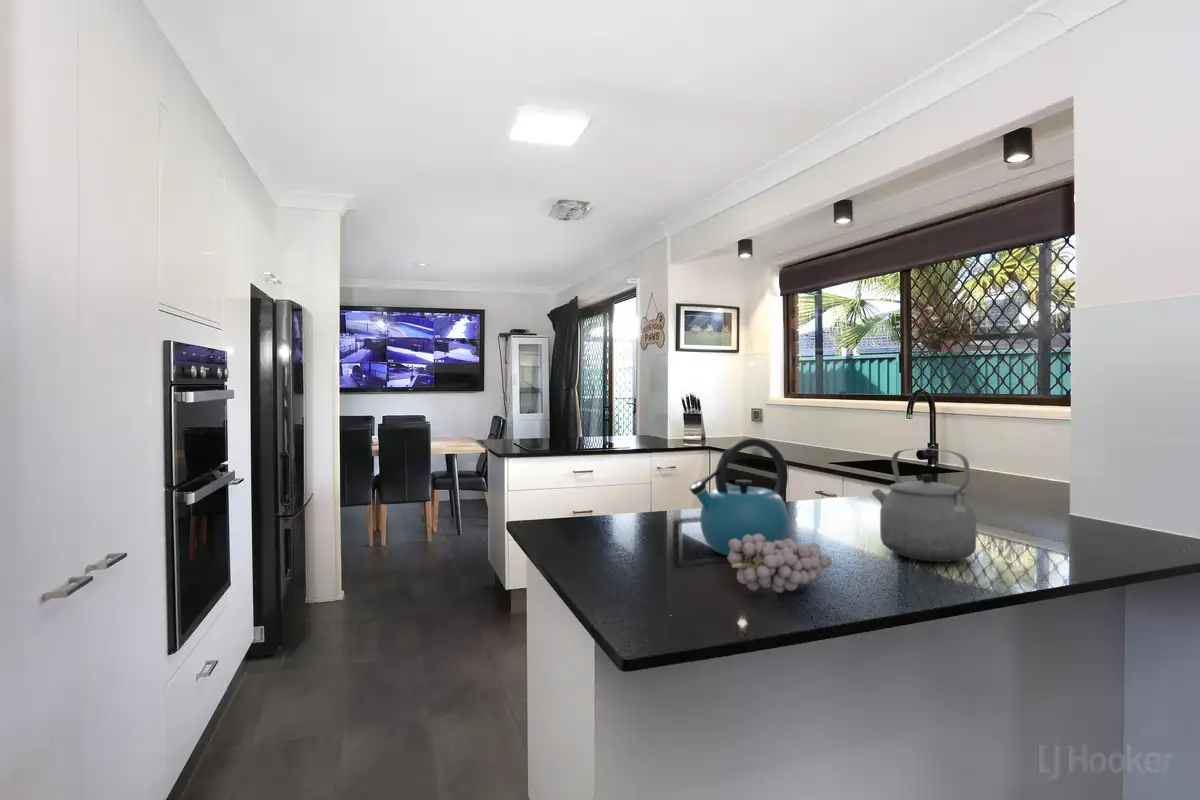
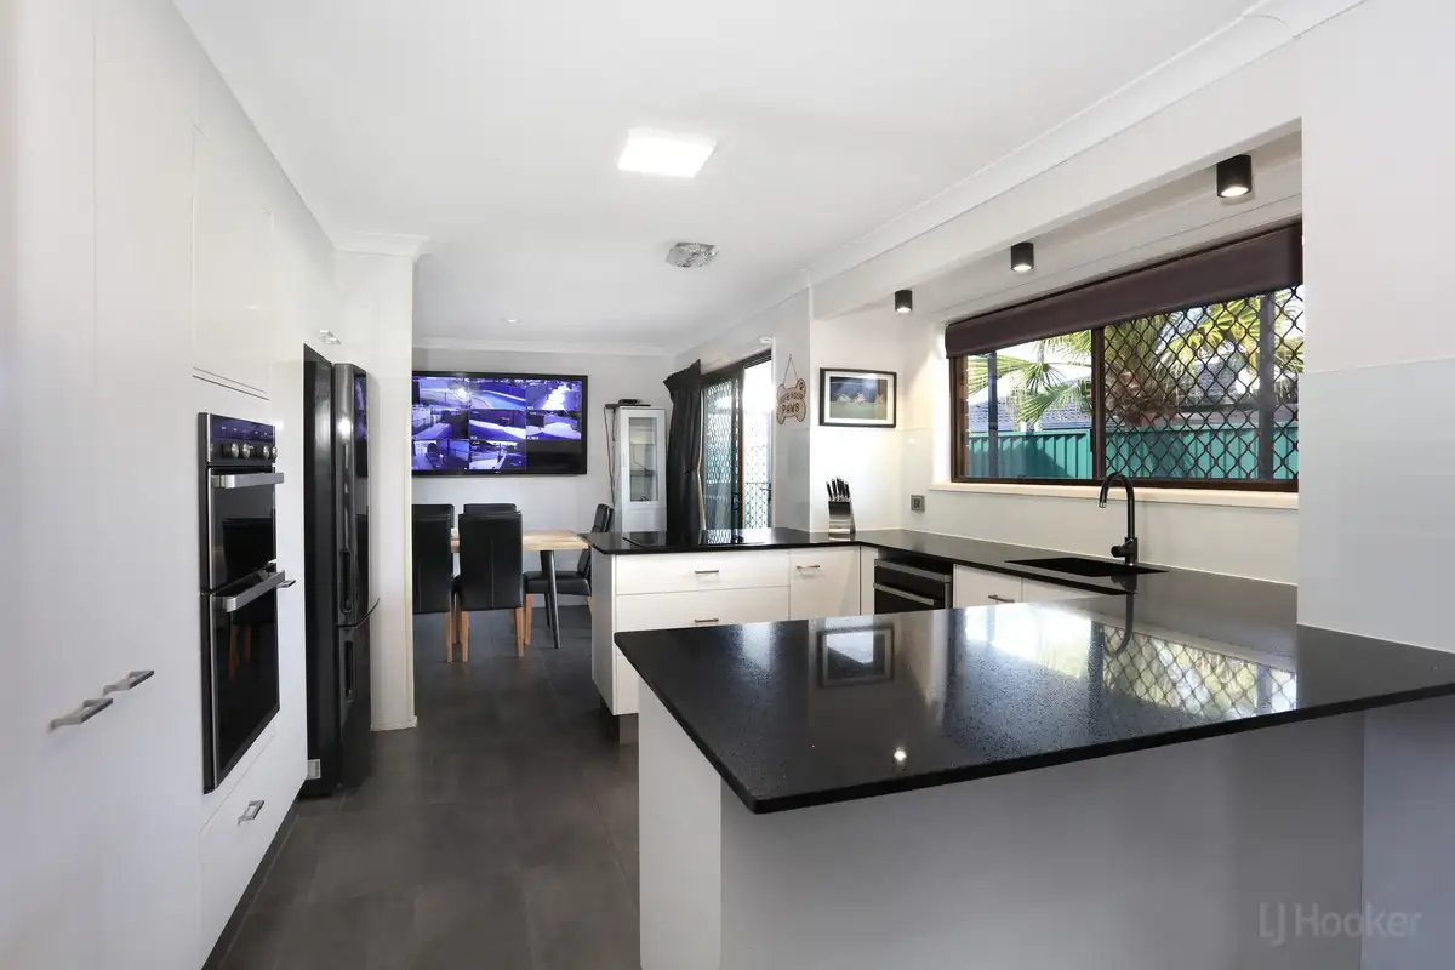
- tea kettle [871,447,977,563]
- fruit [726,534,833,594]
- kettle [688,437,790,557]
